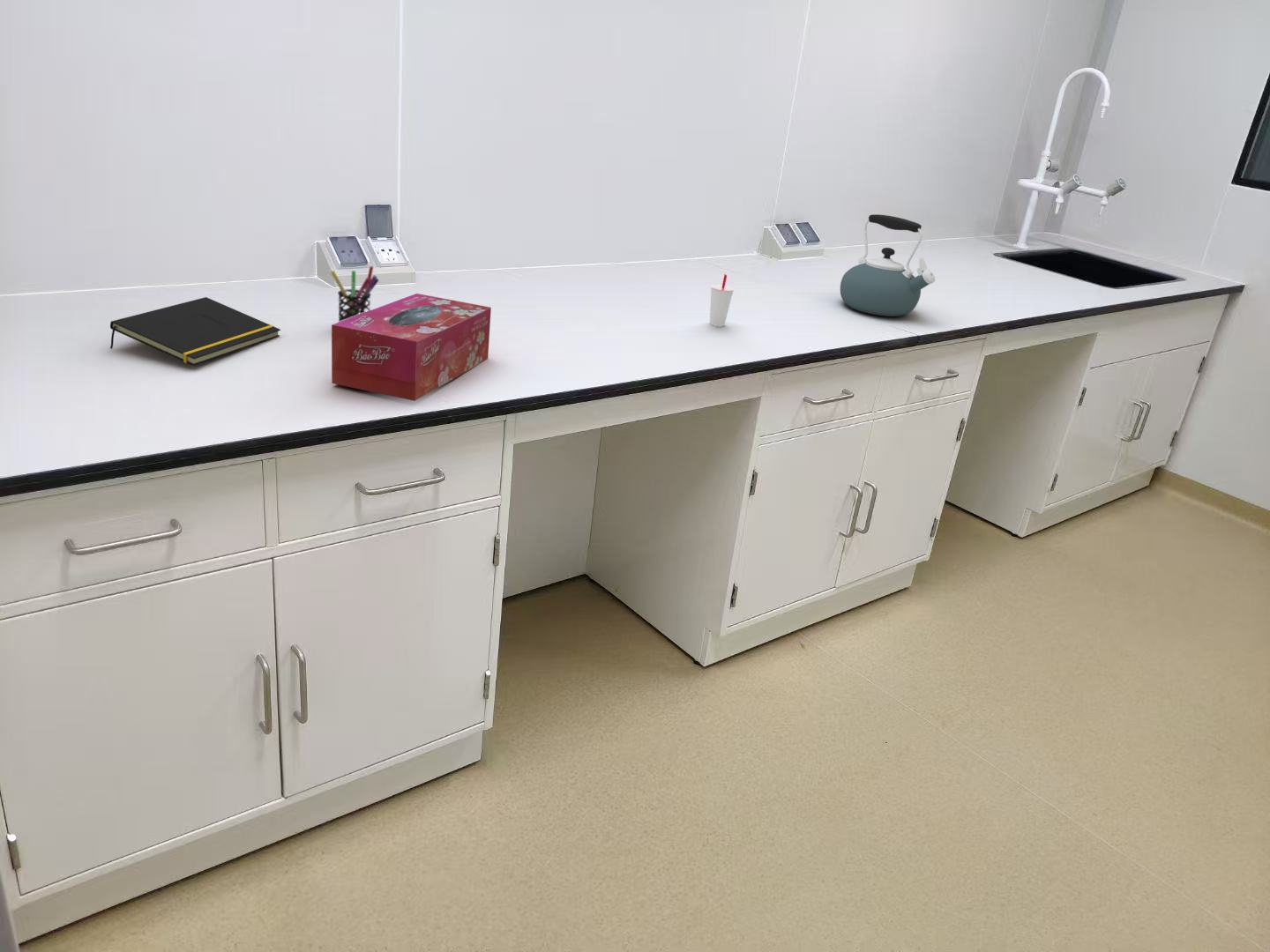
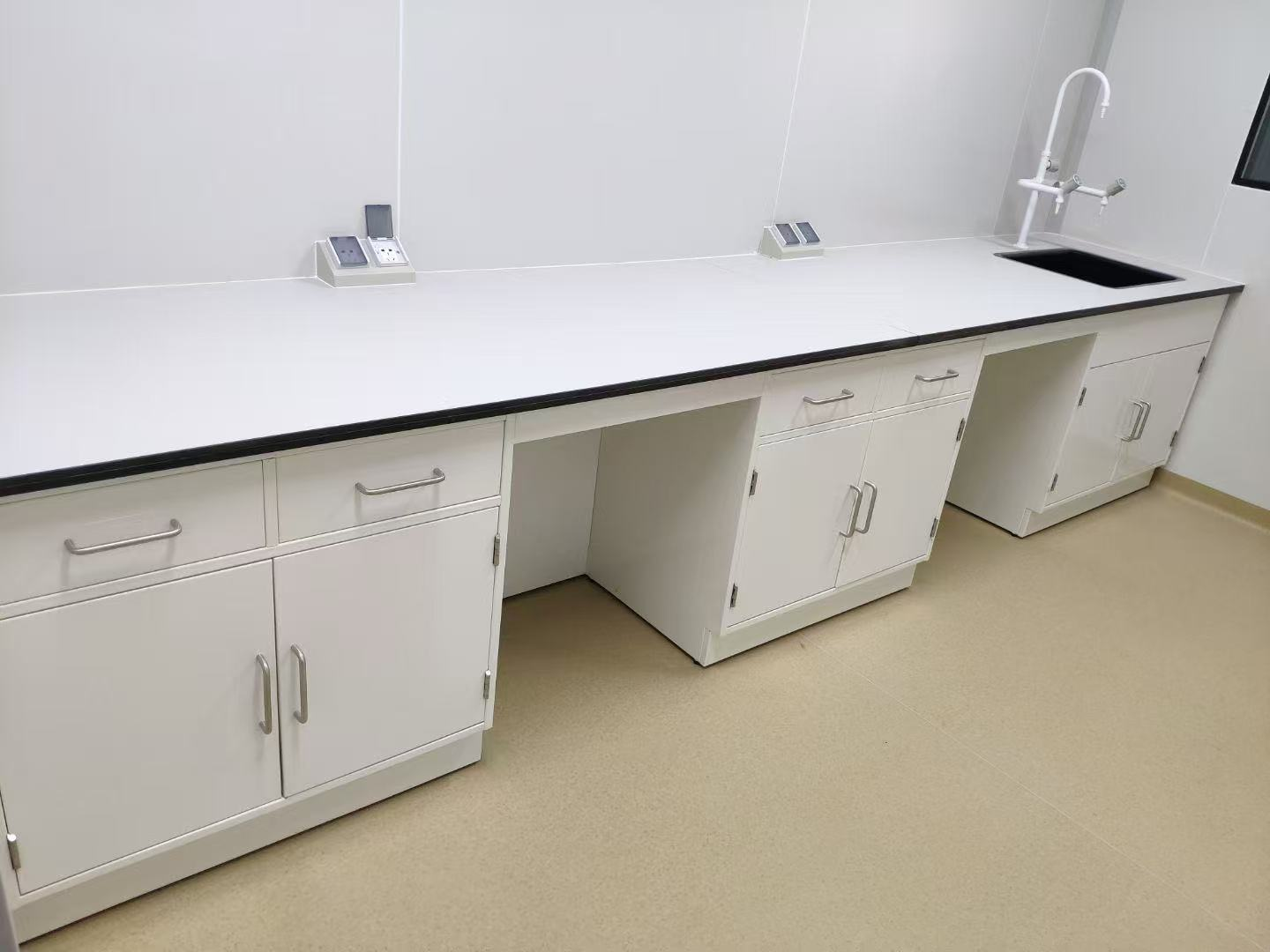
- notepad [109,296,281,367]
- cup [709,273,735,327]
- tissue box [331,293,492,402]
- kettle [840,213,936,317]
- pen holder [330,265,379,323]
